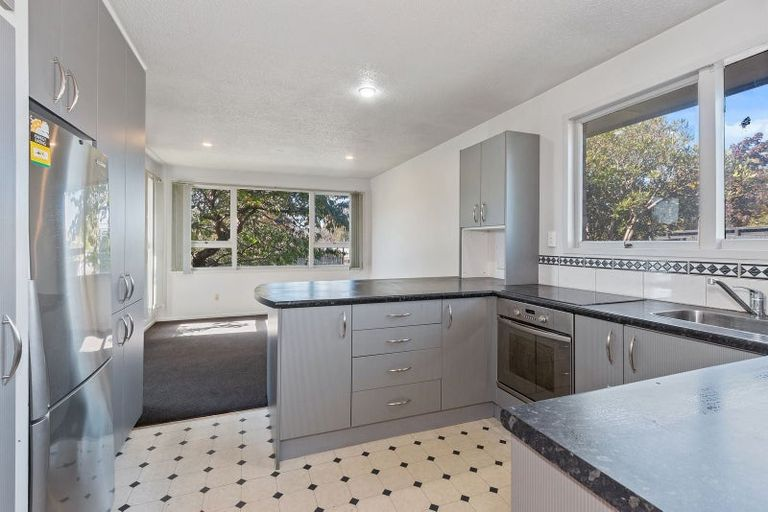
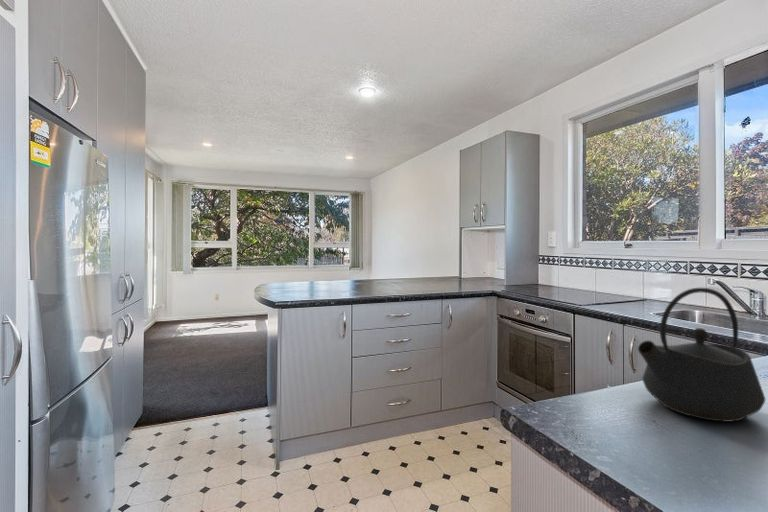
+ kettle [637,287,766,423]
